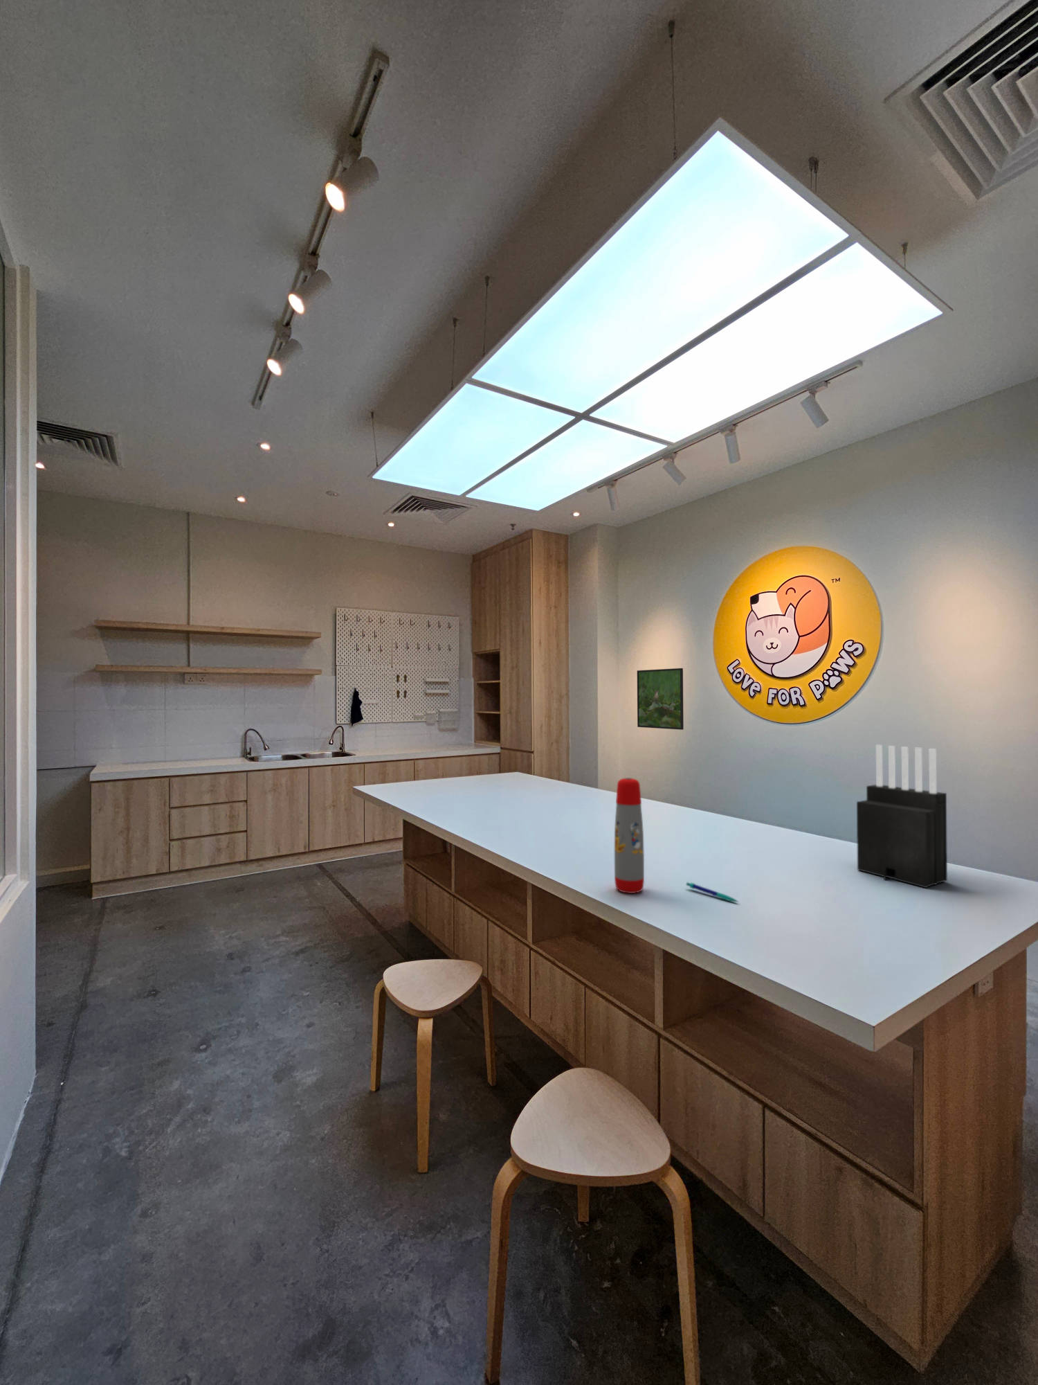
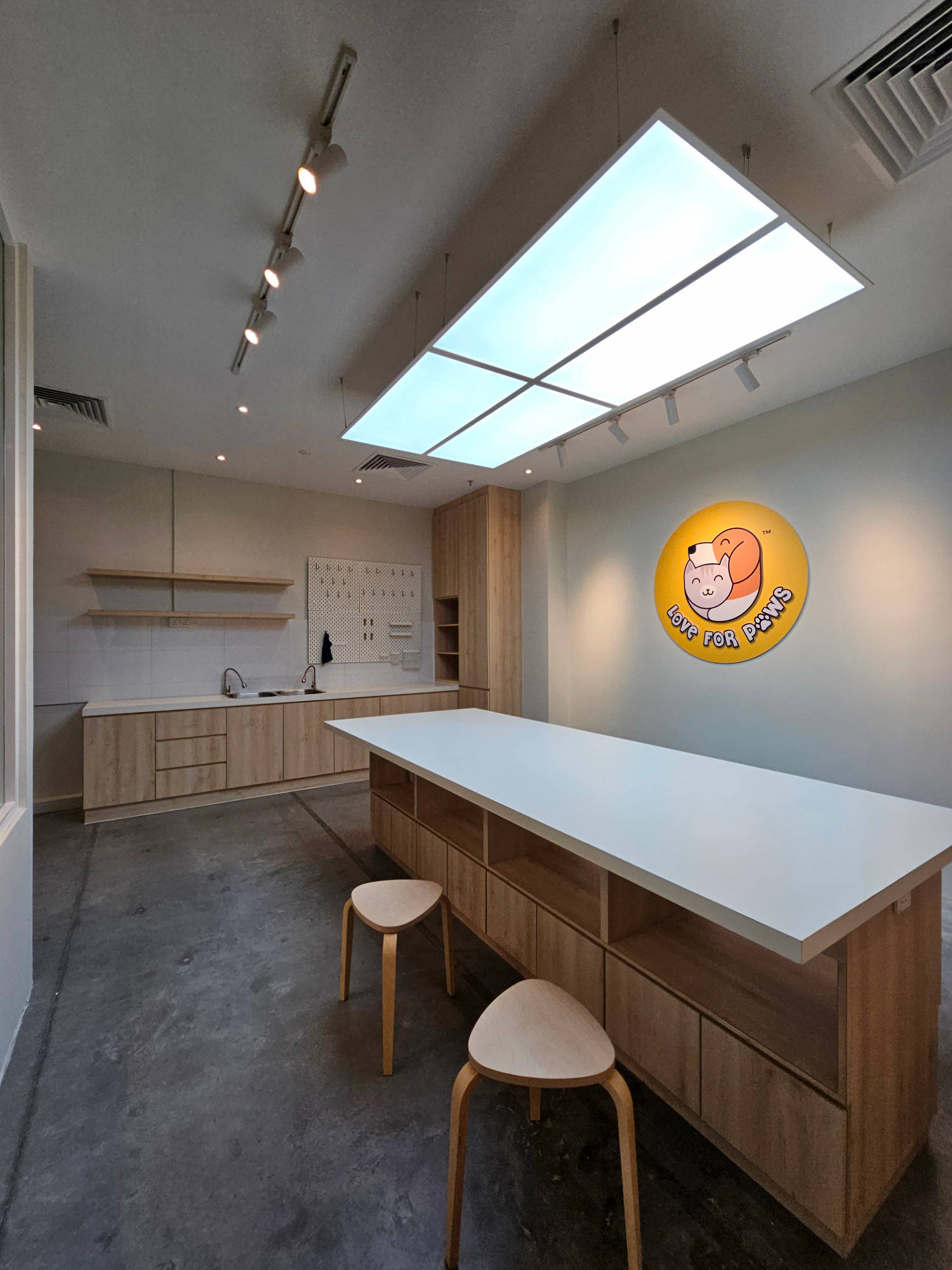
- knife block [856,745,948,889]
- water bottle [614,778,645,894]
- pen [686,881,739,903]
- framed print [637,667,685,731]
